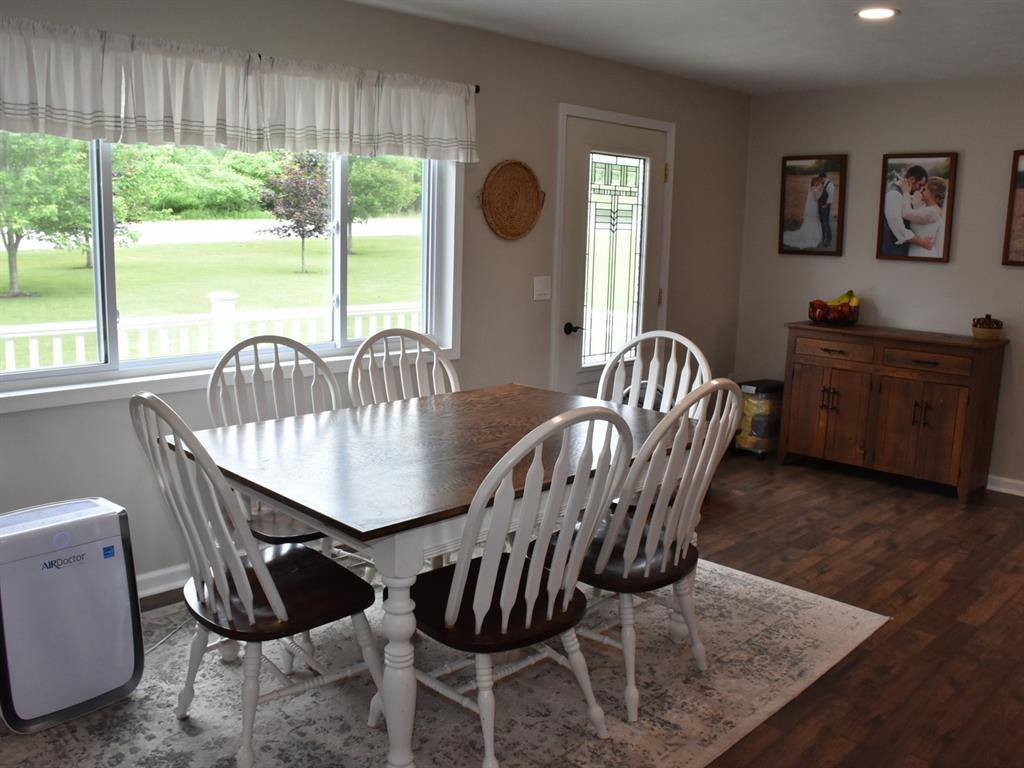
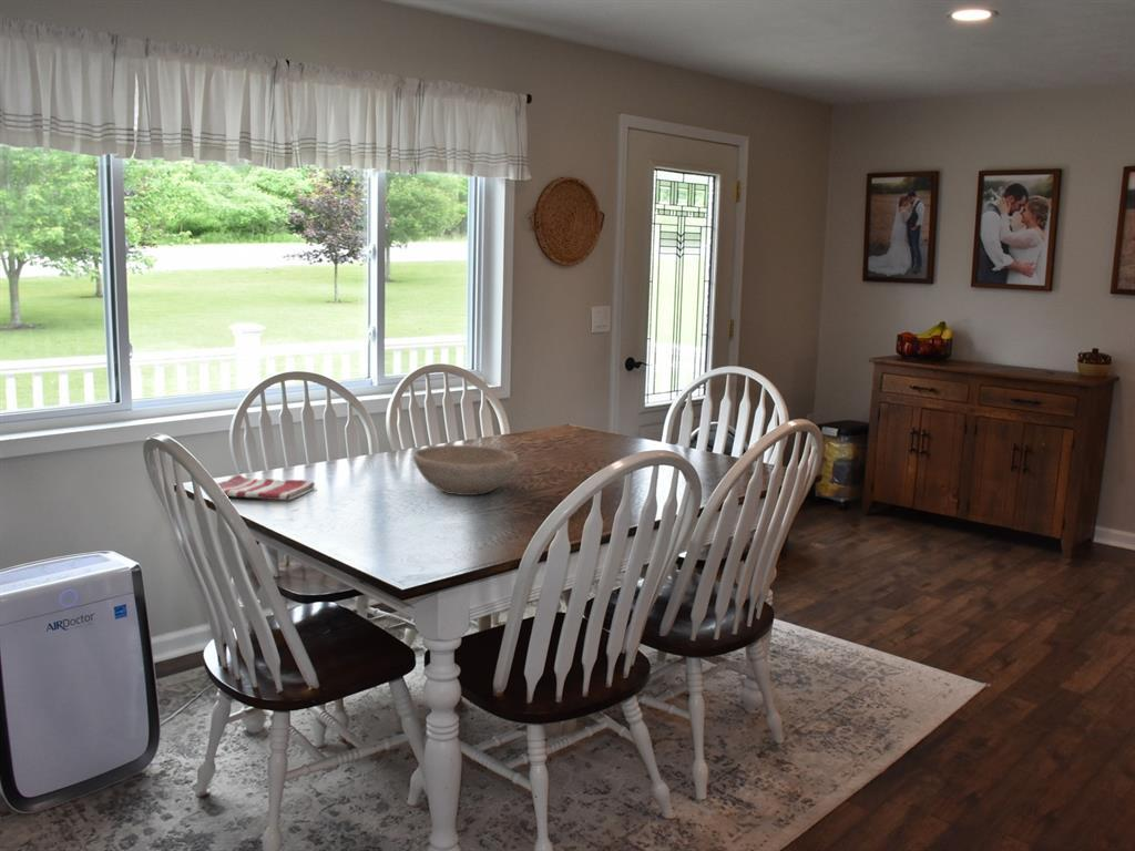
+ dish towel [216,474,316,501]
+ bowl [412,444,520,496]
